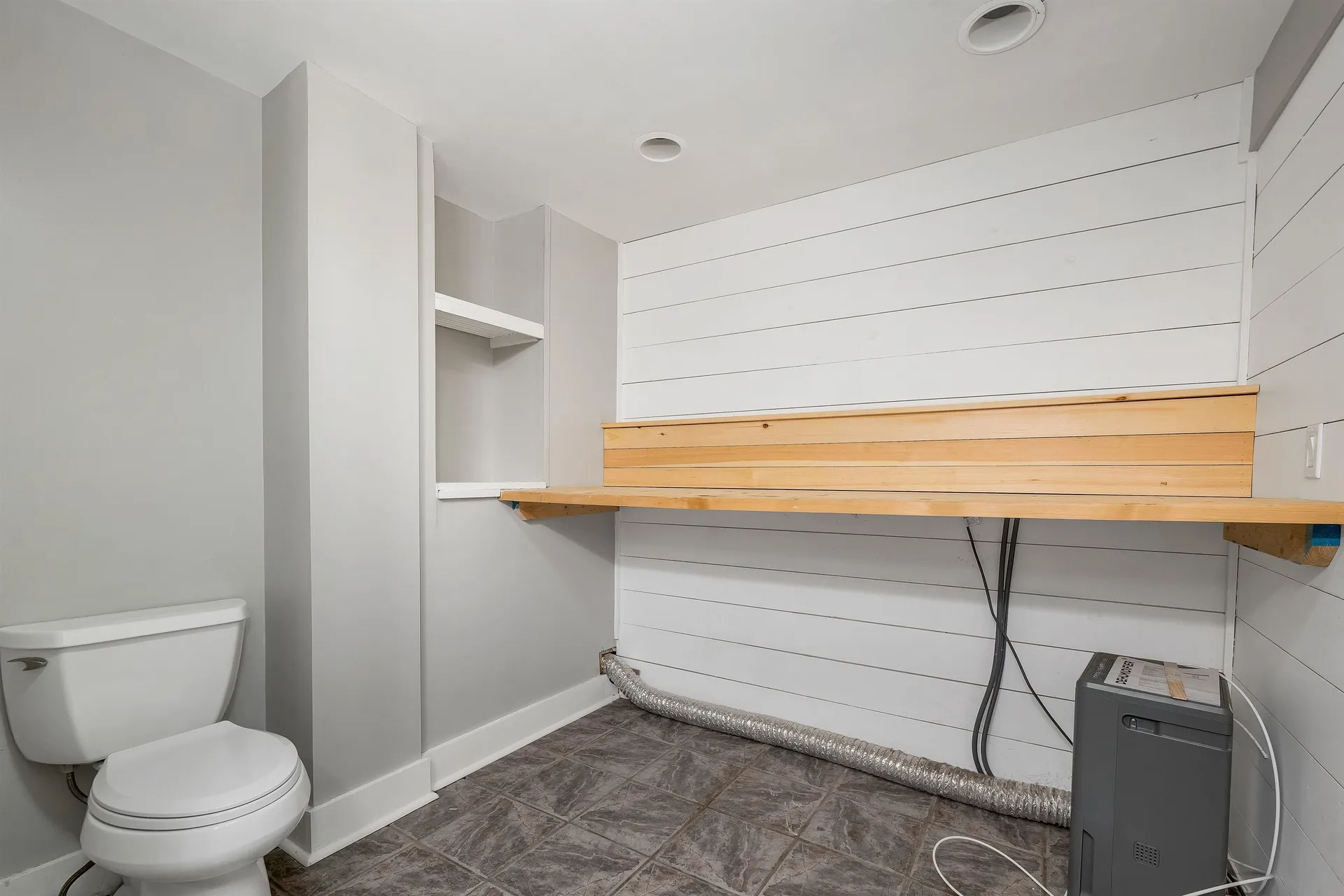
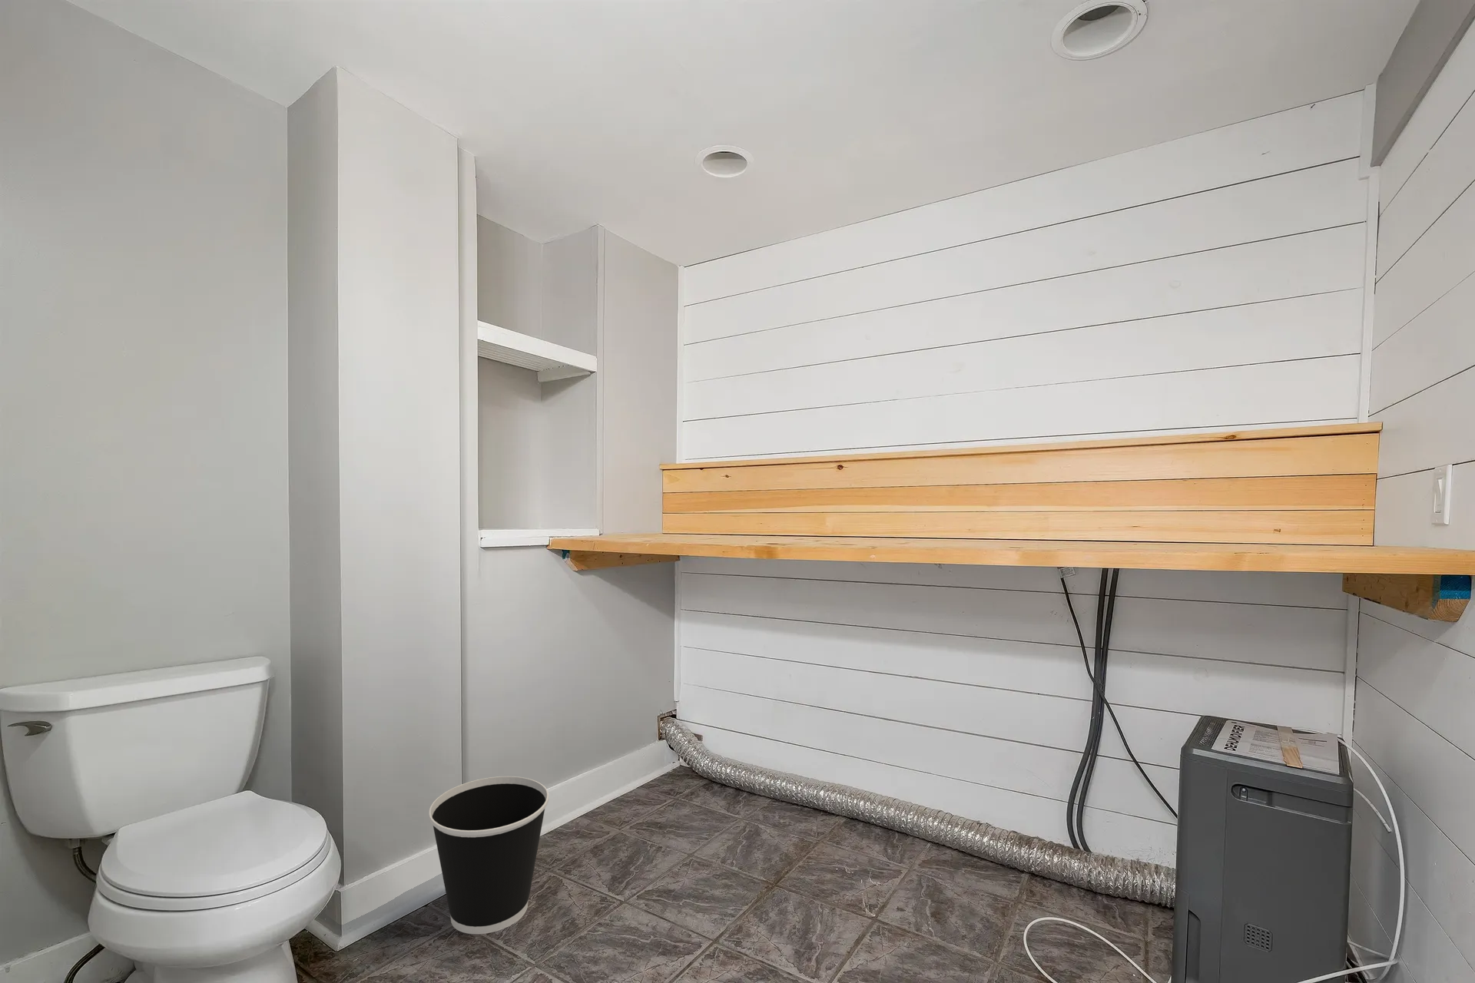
+ wastebasket [428,776,549,935]
